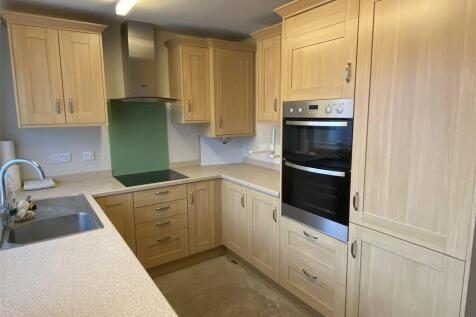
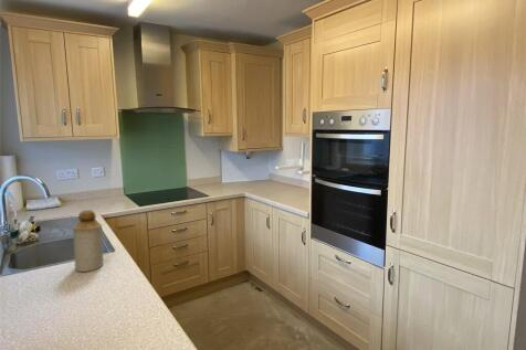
+ bottle [72,209,105,273]
